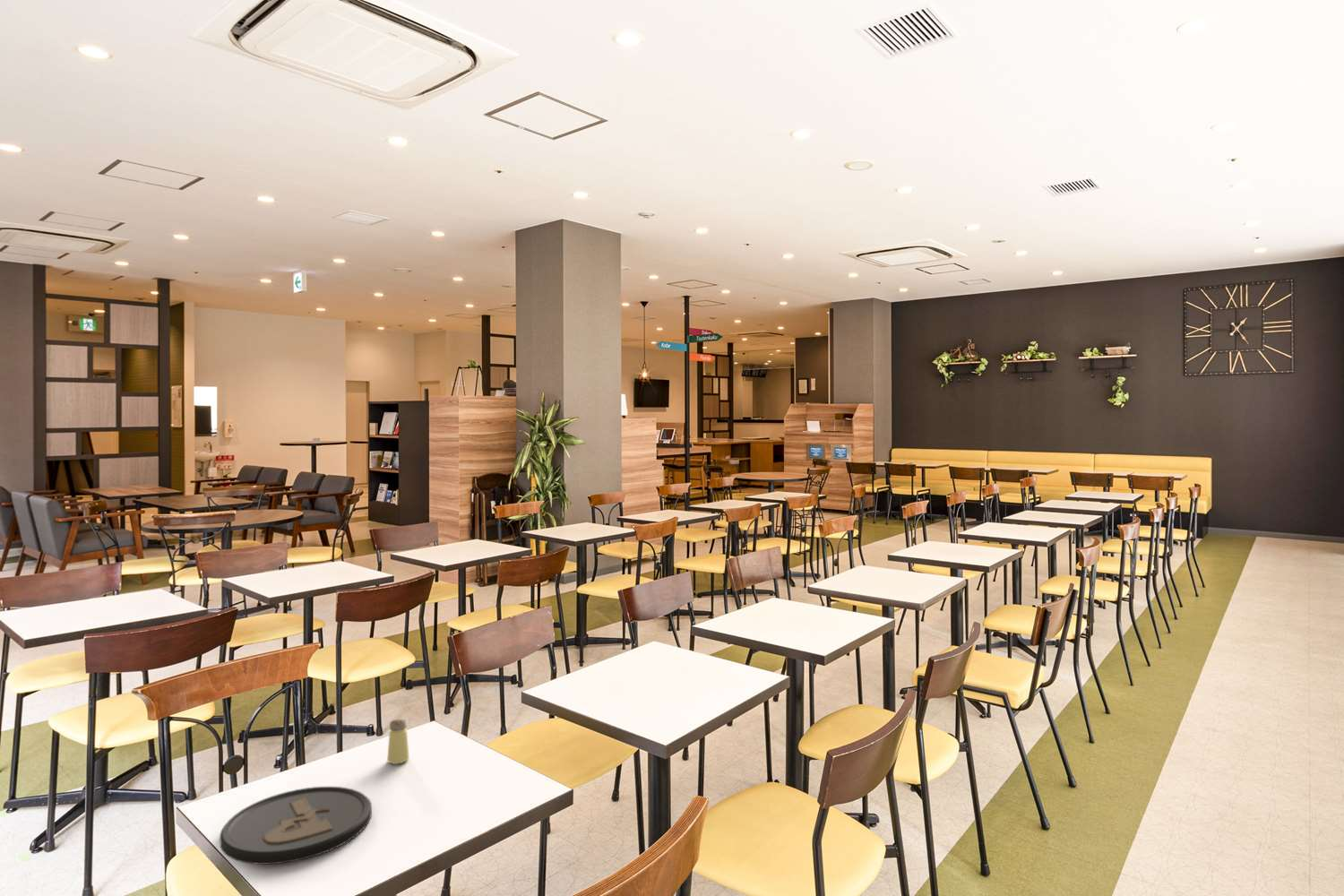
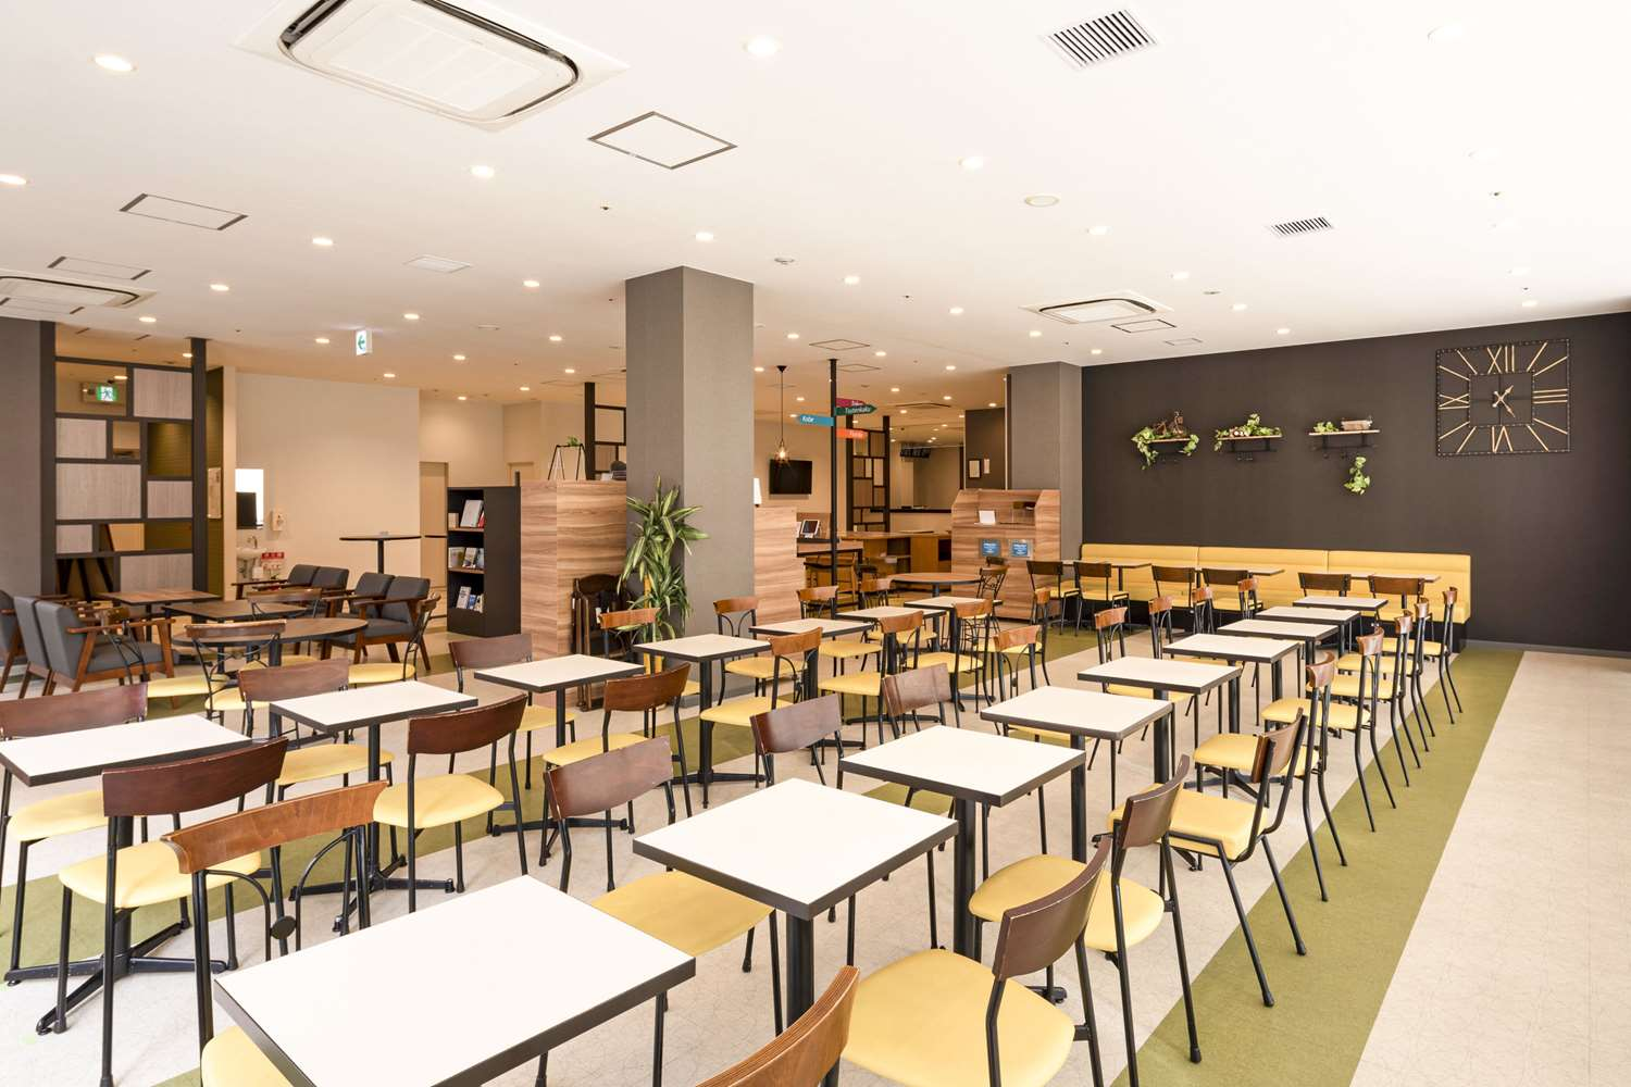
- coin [219,786,373,866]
- saltshaker [386,719,410,765]
